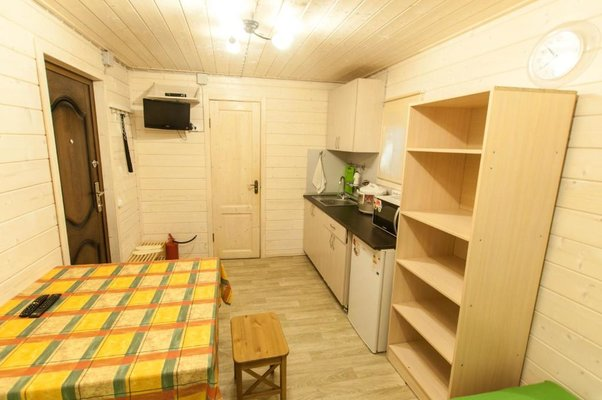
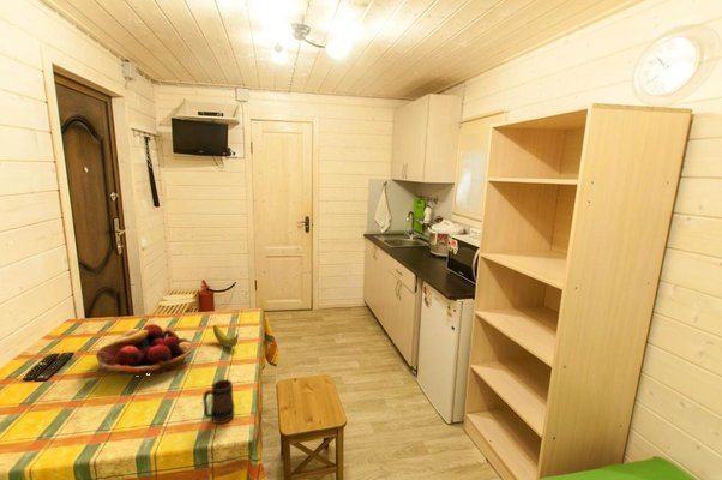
+ mug [201,378,235,425]
+ banana [212,324,240,348]
+ fruit basket [95,323,194,377]
